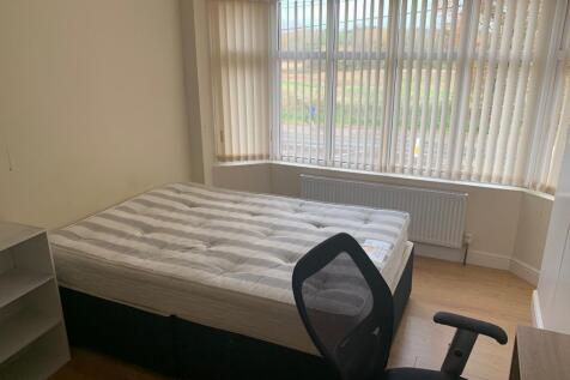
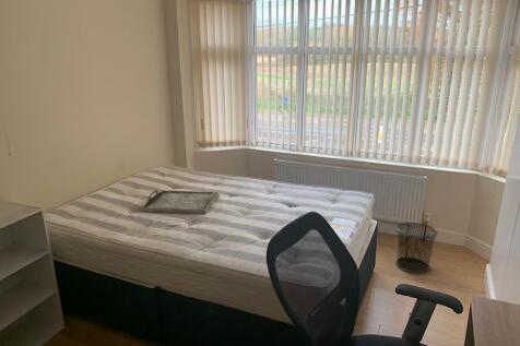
+ waste bin [394,222,438,275]
+ serving tray [141,189,221,215]
